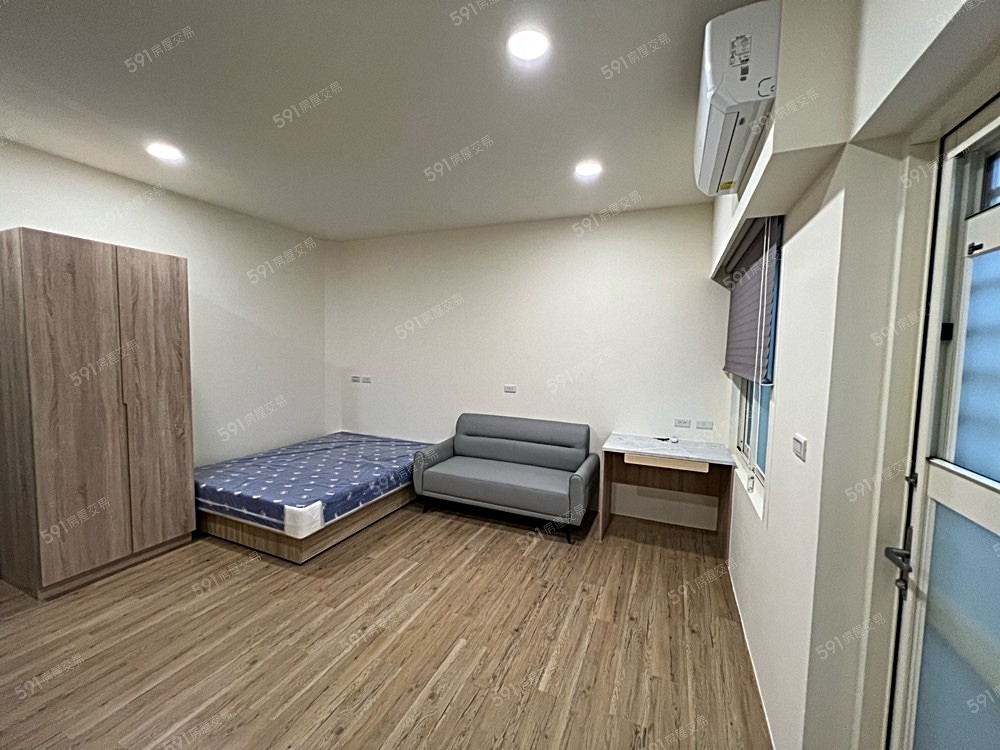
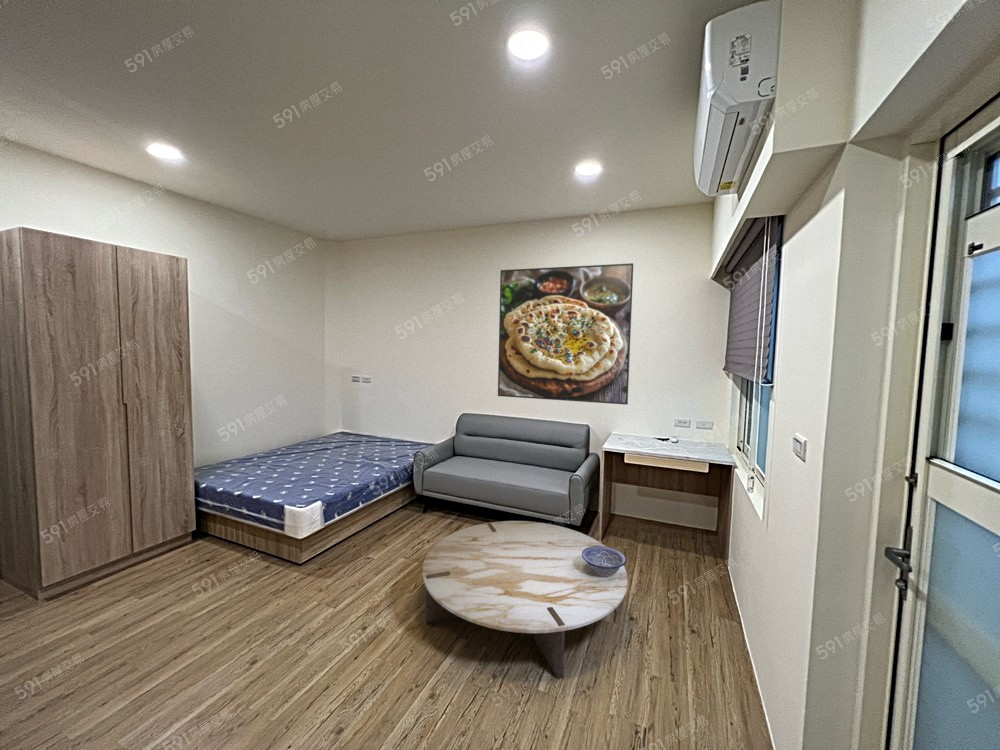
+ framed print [497,262,634,406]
+ coffee table [422,520,629,680]
+ decorative bowl [582,546,627,577]
